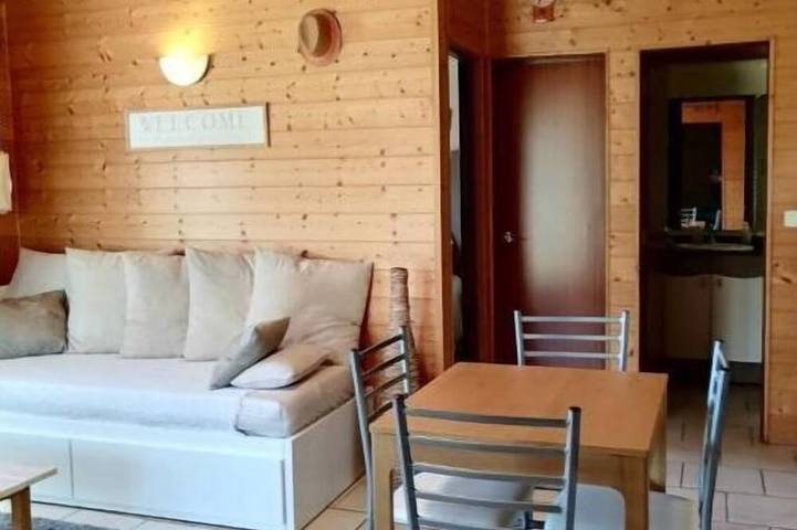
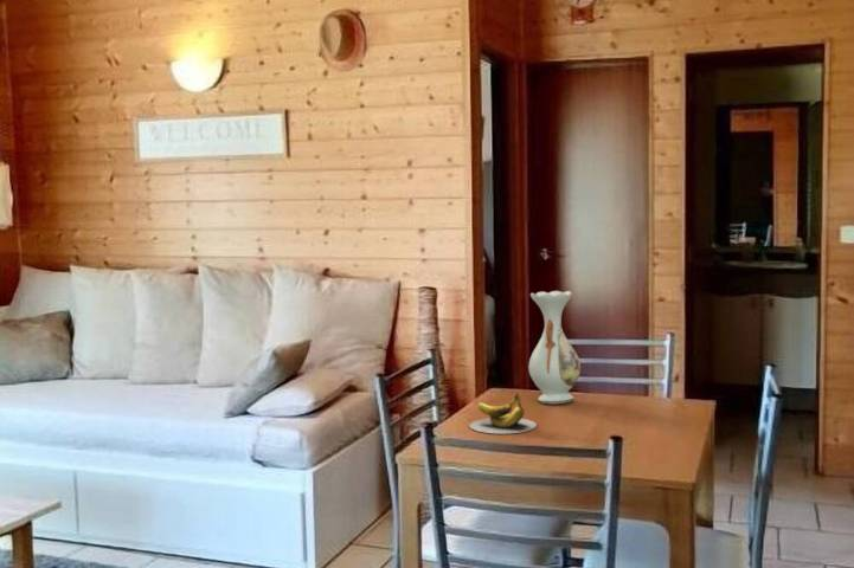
+ banana [468,392,538,434]
+ vase [527,290,582,405]
